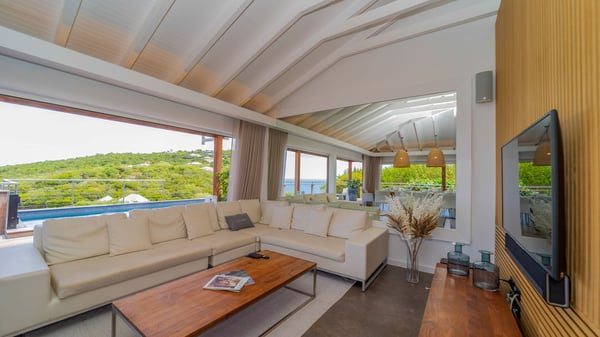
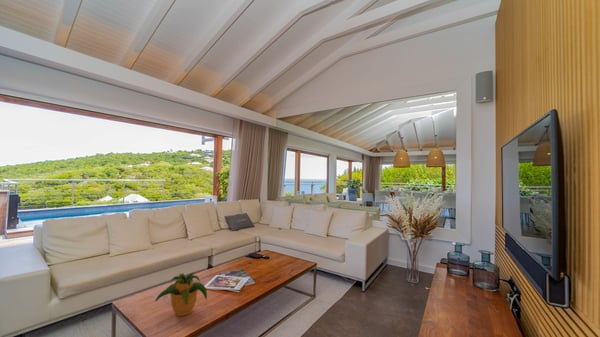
+ potted plant [154,271,208,317]
